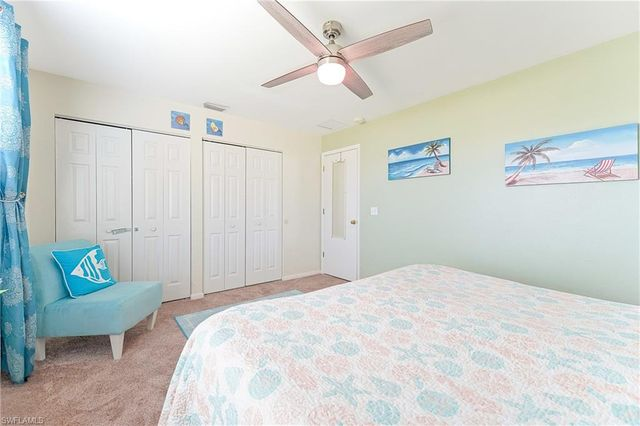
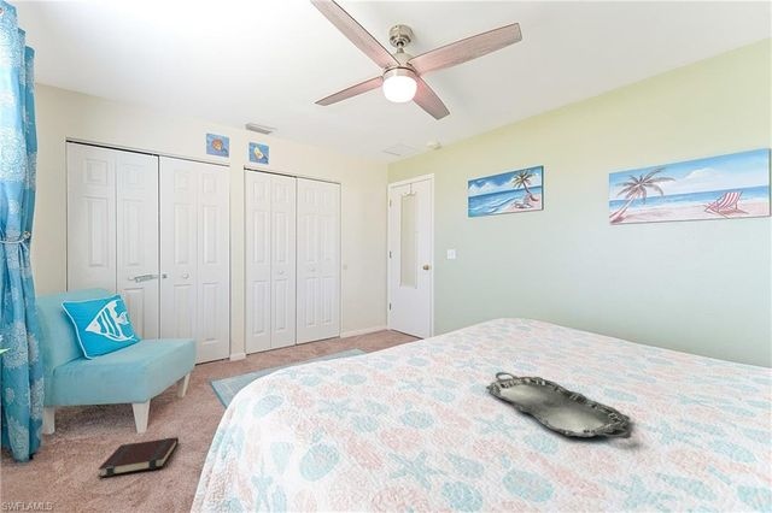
+ book [96,436,180,478]
+ serving tray [485,371,633,440]
